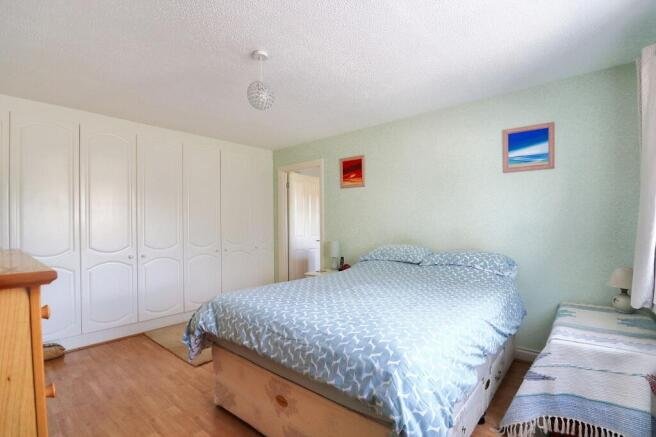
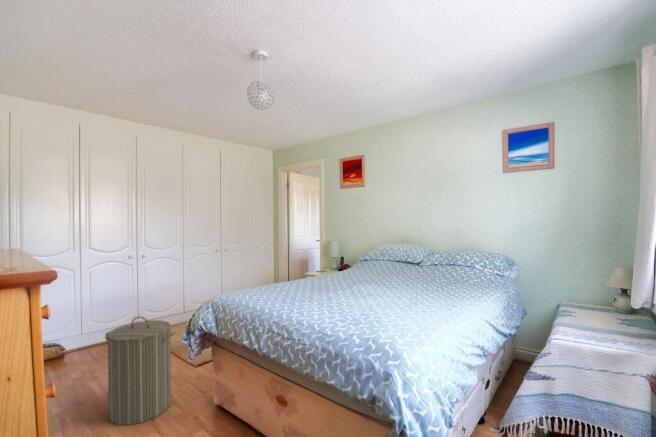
+ laundry hamper [104,315,177,426]
